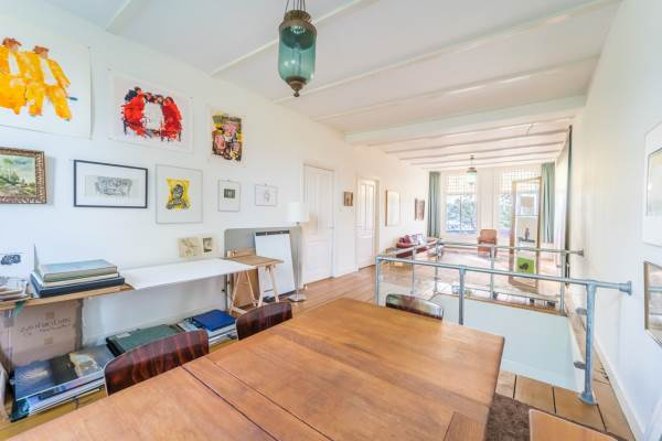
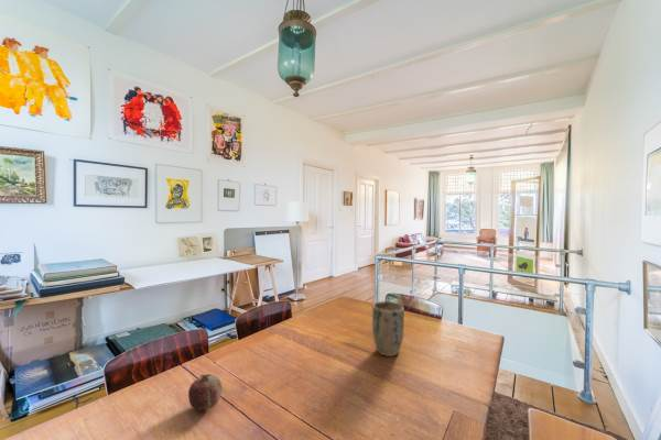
+ plant pot [371,300,405,358]
+ fruit [187,373,224,411]
